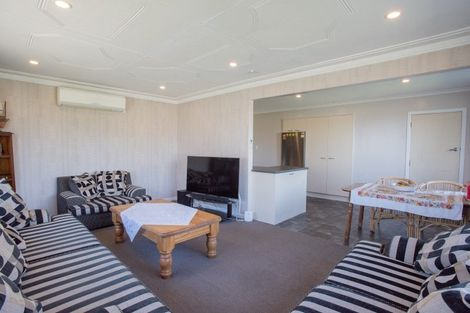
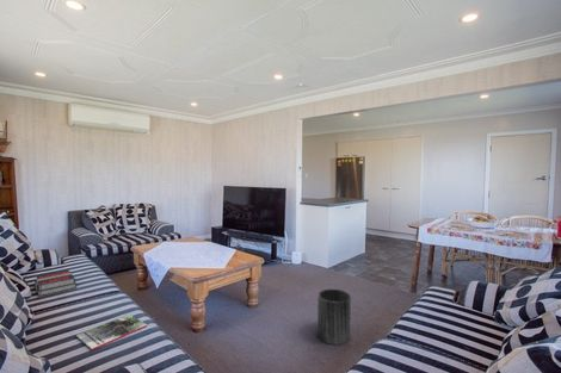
+ book [33,268,78,297]
+ trash can [316,288,352,346]
+ magazine [75,313,148,352]
